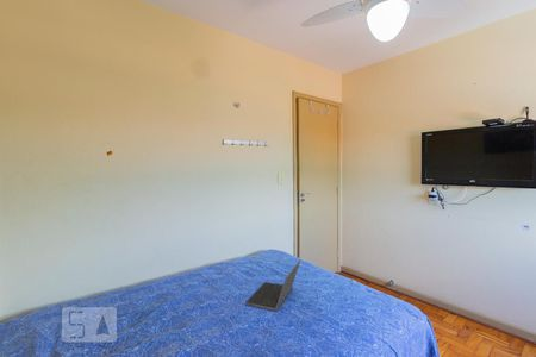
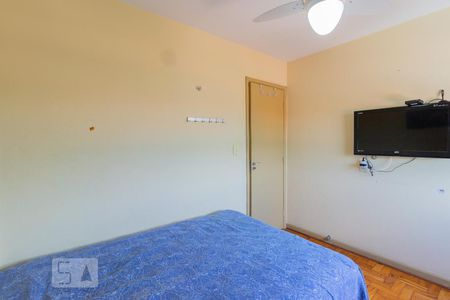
- laptop computer [244,259,301,312]
